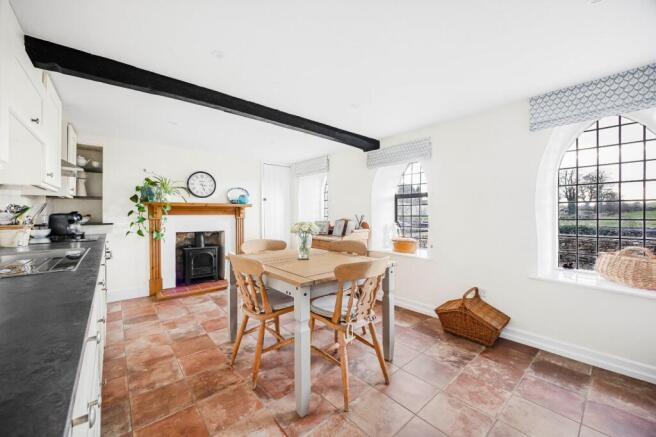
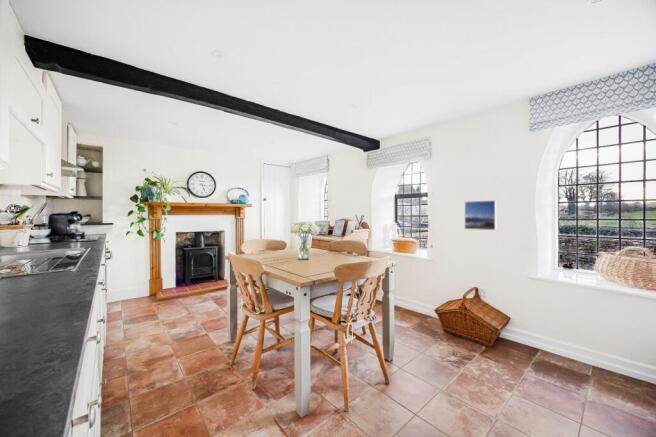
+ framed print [464,199,498,231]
